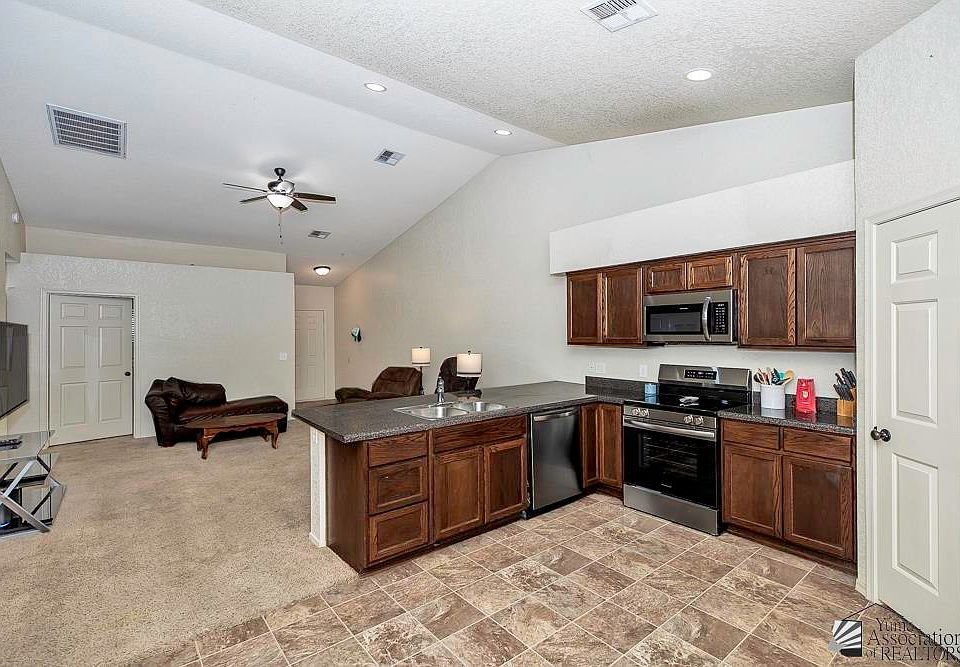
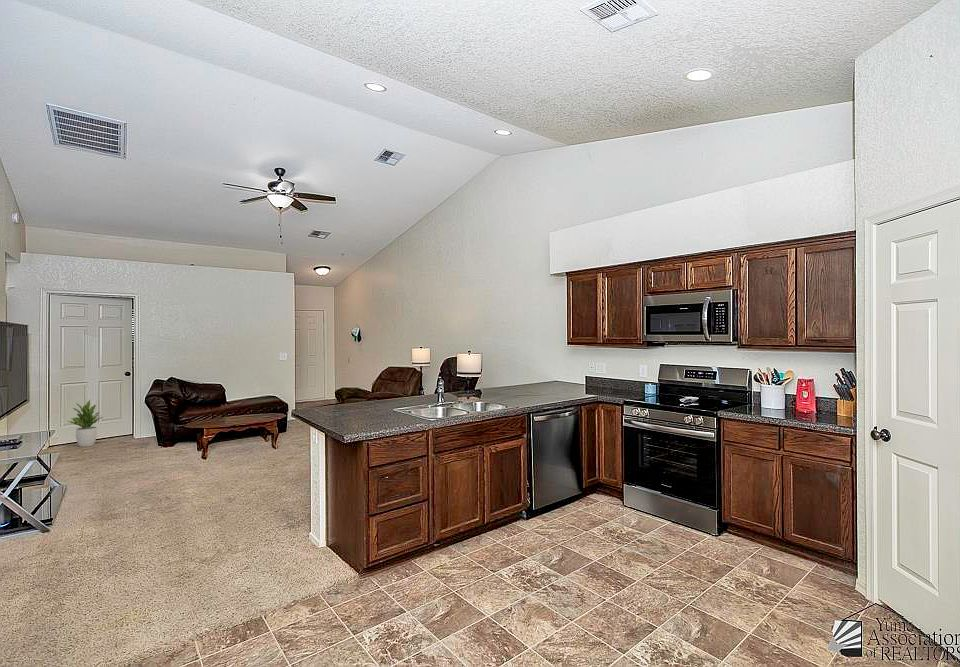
+ potted plant [66,399,104,448]
